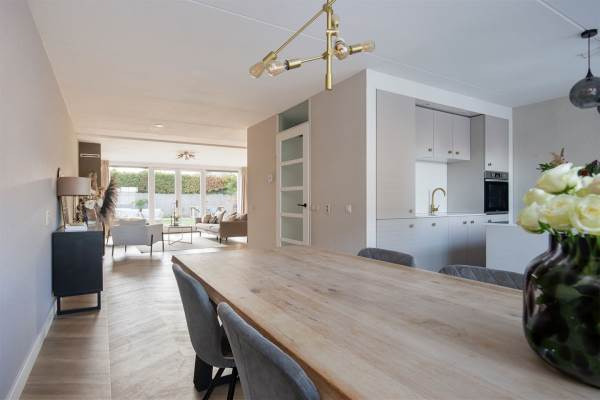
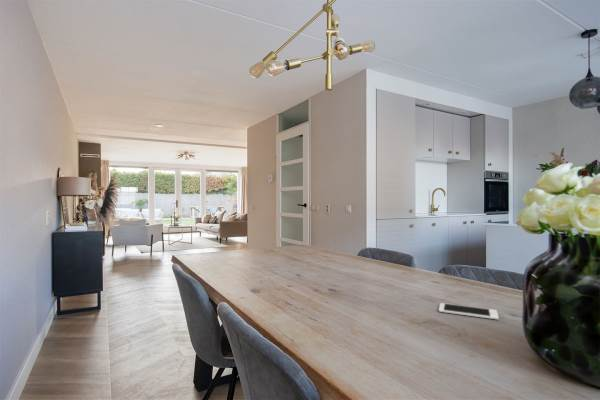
+ cell phone [438,302,500,321]
